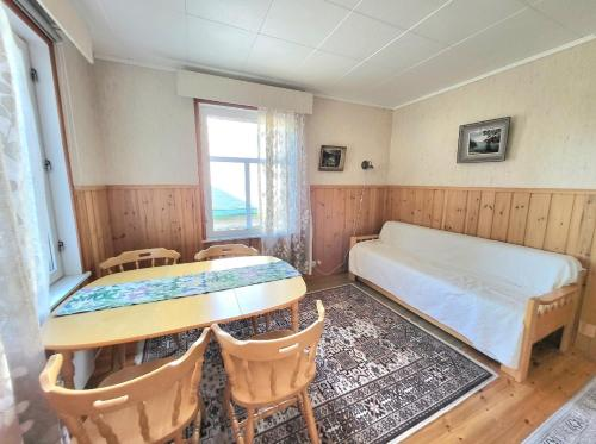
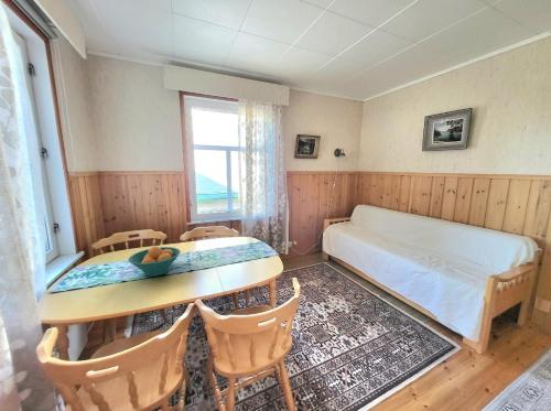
+ fruit bowl [127,245,182,278]
